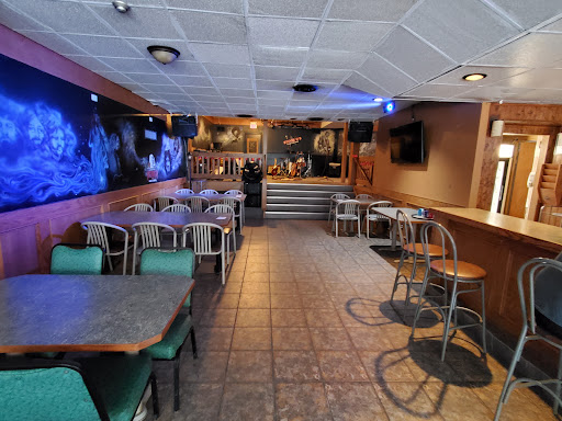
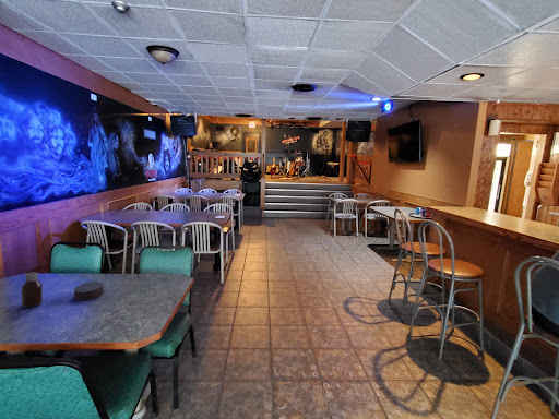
+ bottle [20,271,44,309]
+ candle [73,280,105,301]
